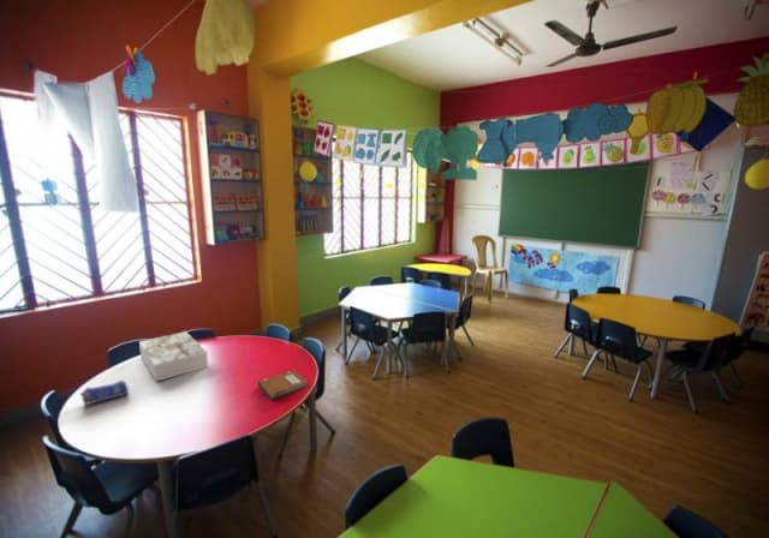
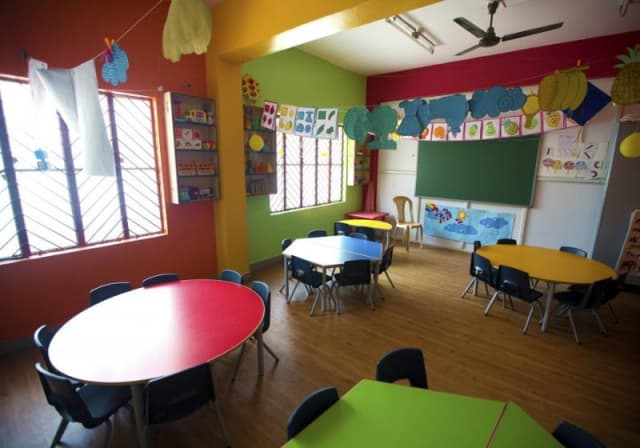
- board game [138,330,209,383]
- pencil case [79,379,130,406]
- notebook [257,369,310,401]
